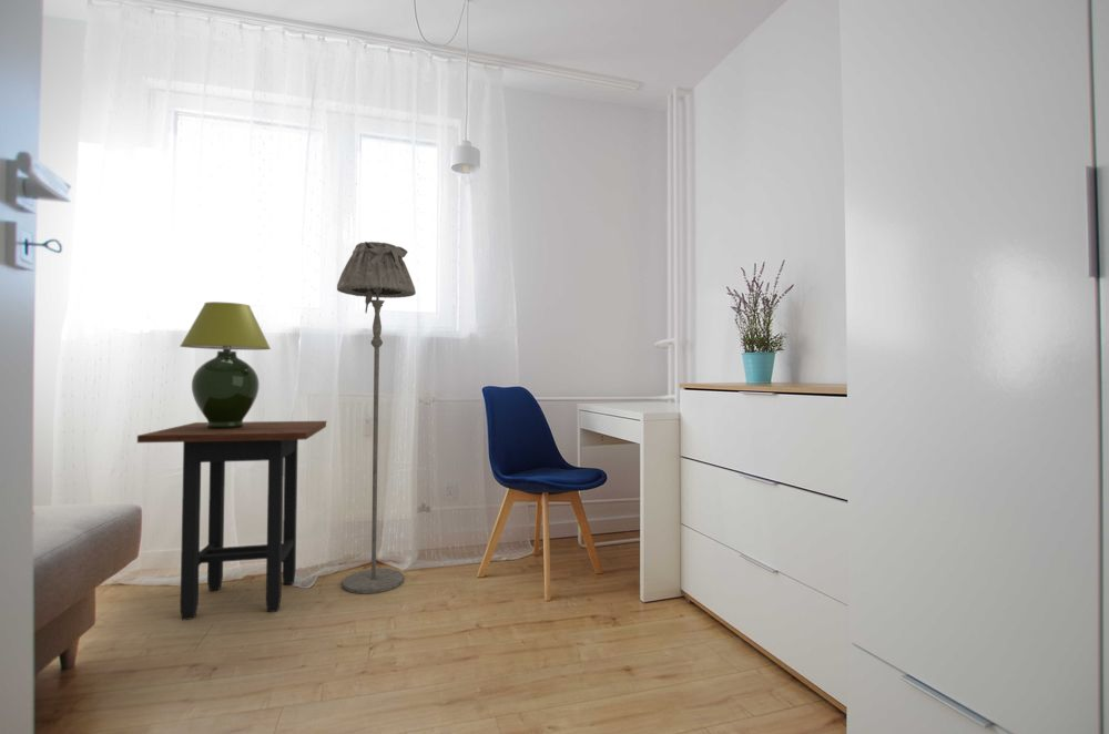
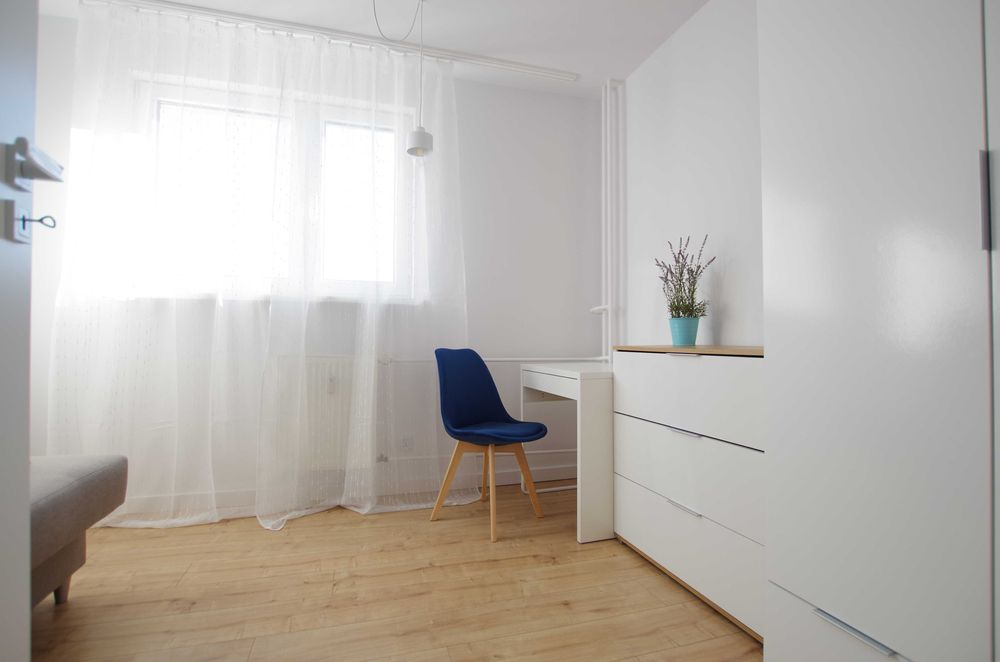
- table lamp [179,300,272,429]
- floor lamp [336,241,417,594]
- side table [136,420,328,621]
